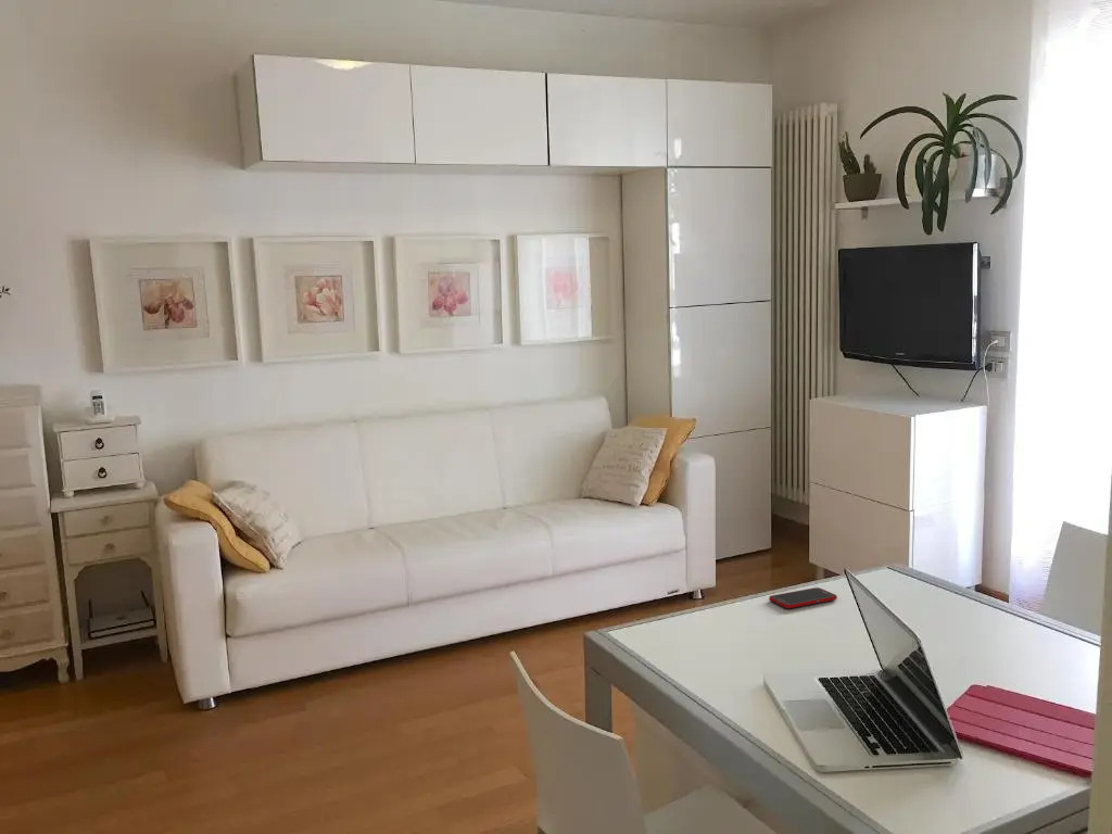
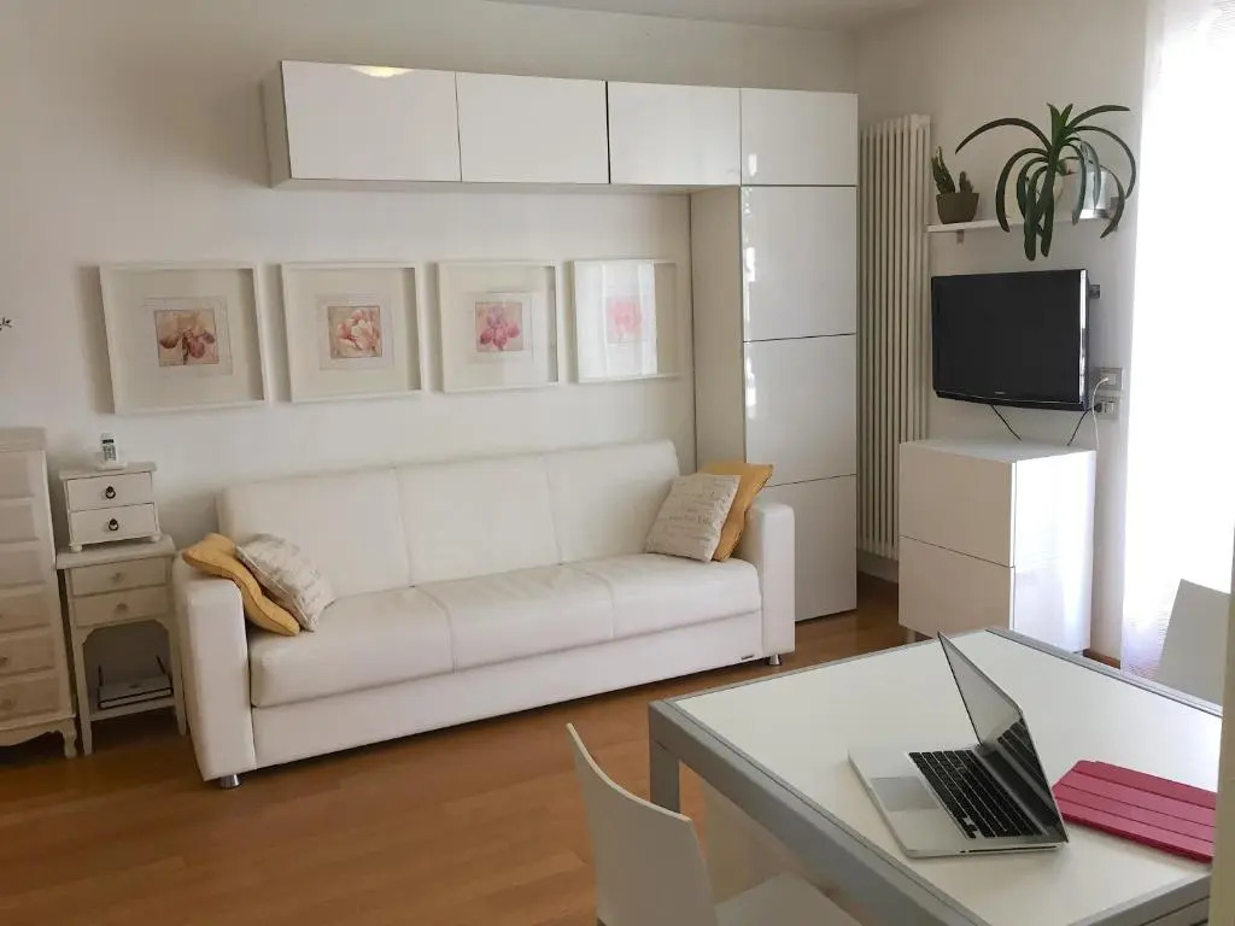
- cell phone [768,586,838,609]
